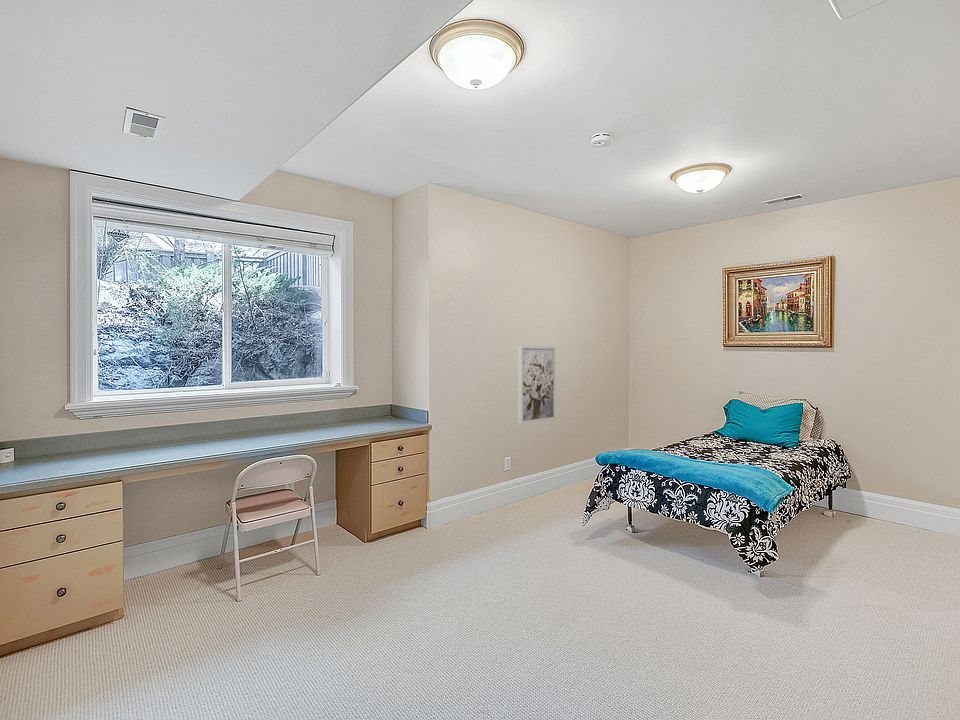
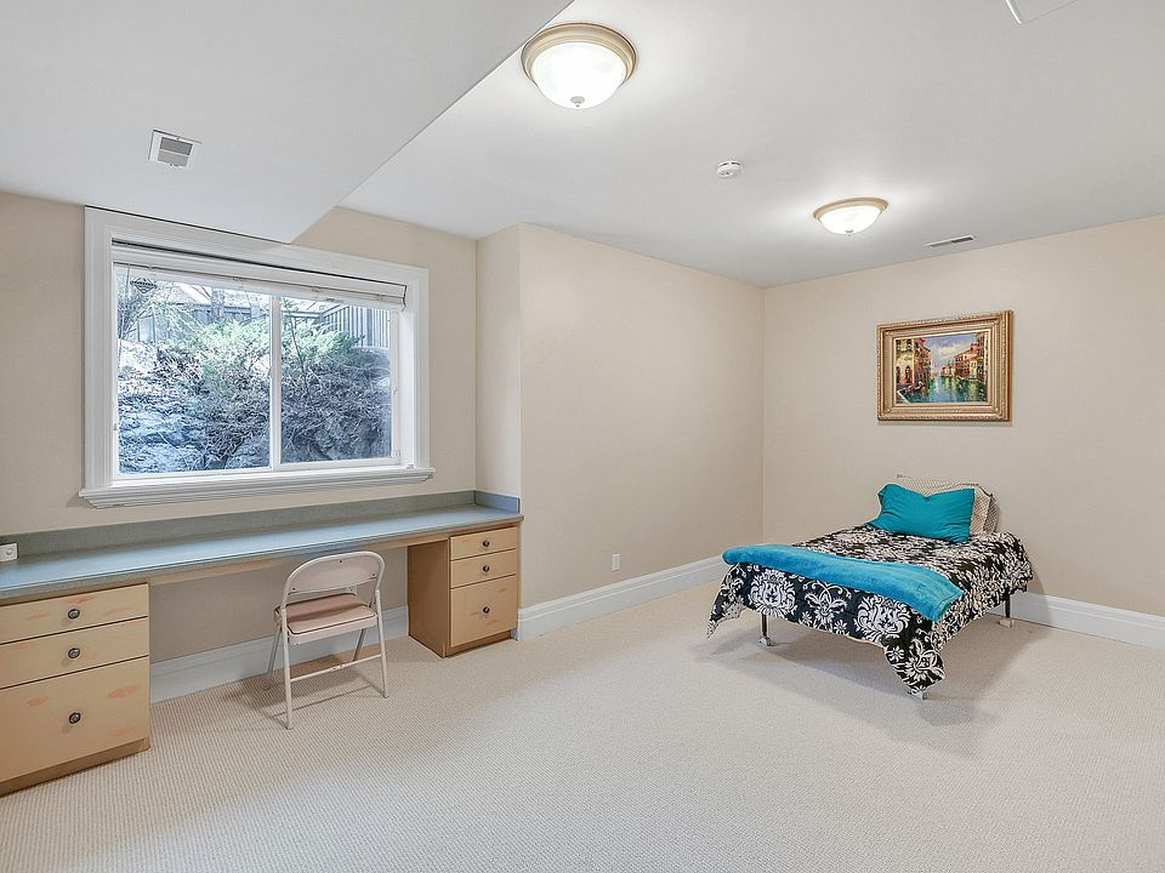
- wall art [517,345,556,424]
